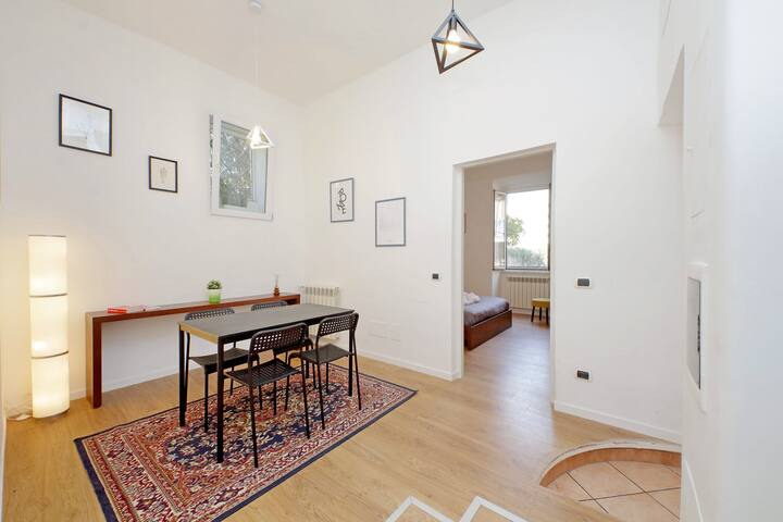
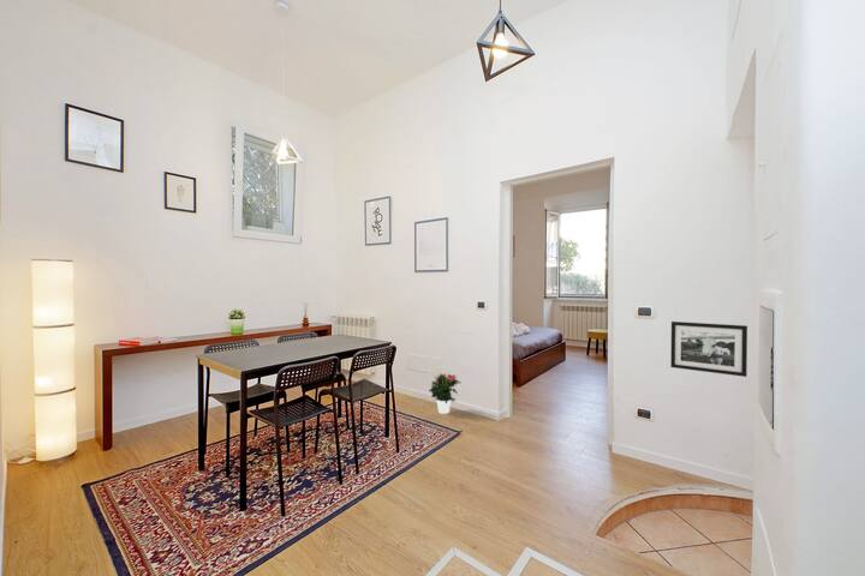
+ picture frame [669,320,748,378]
+ potted flower [428,372,461,415]
